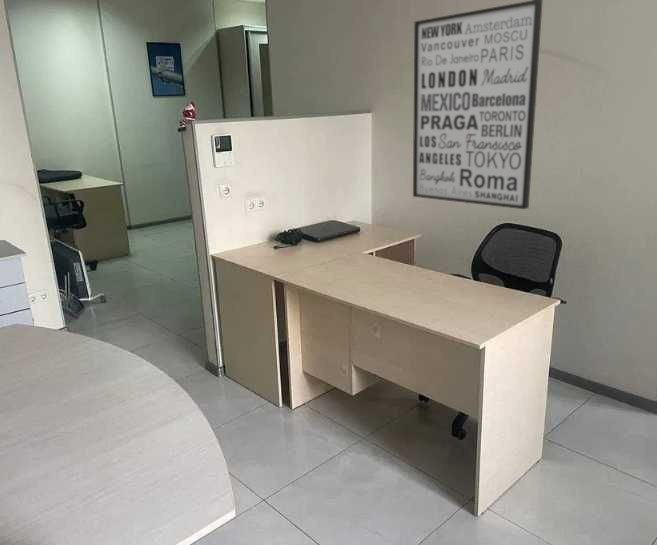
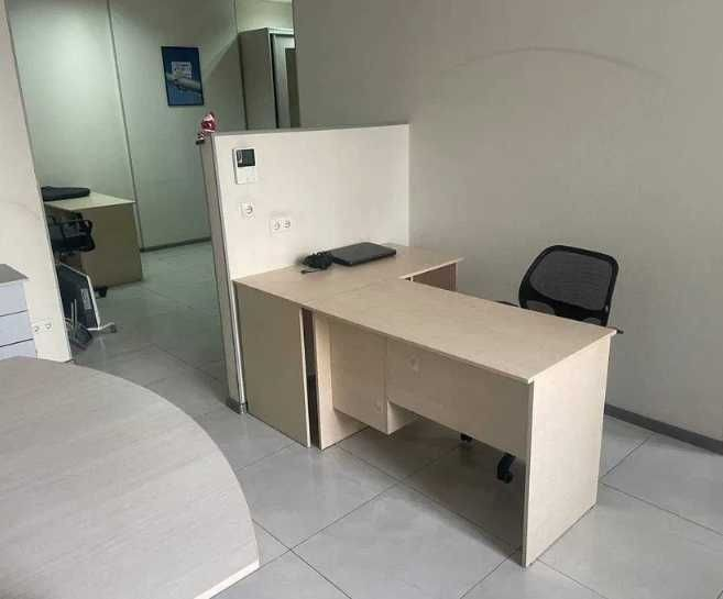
- wall art [412,0,544,210]
